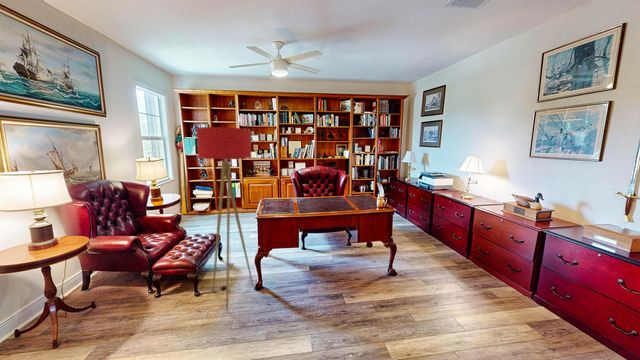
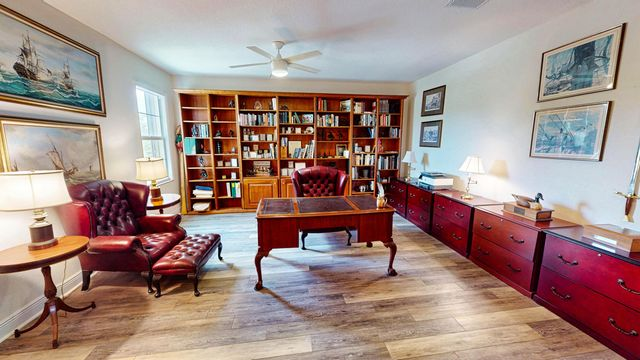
- floor lamp [195,126,254,311]
